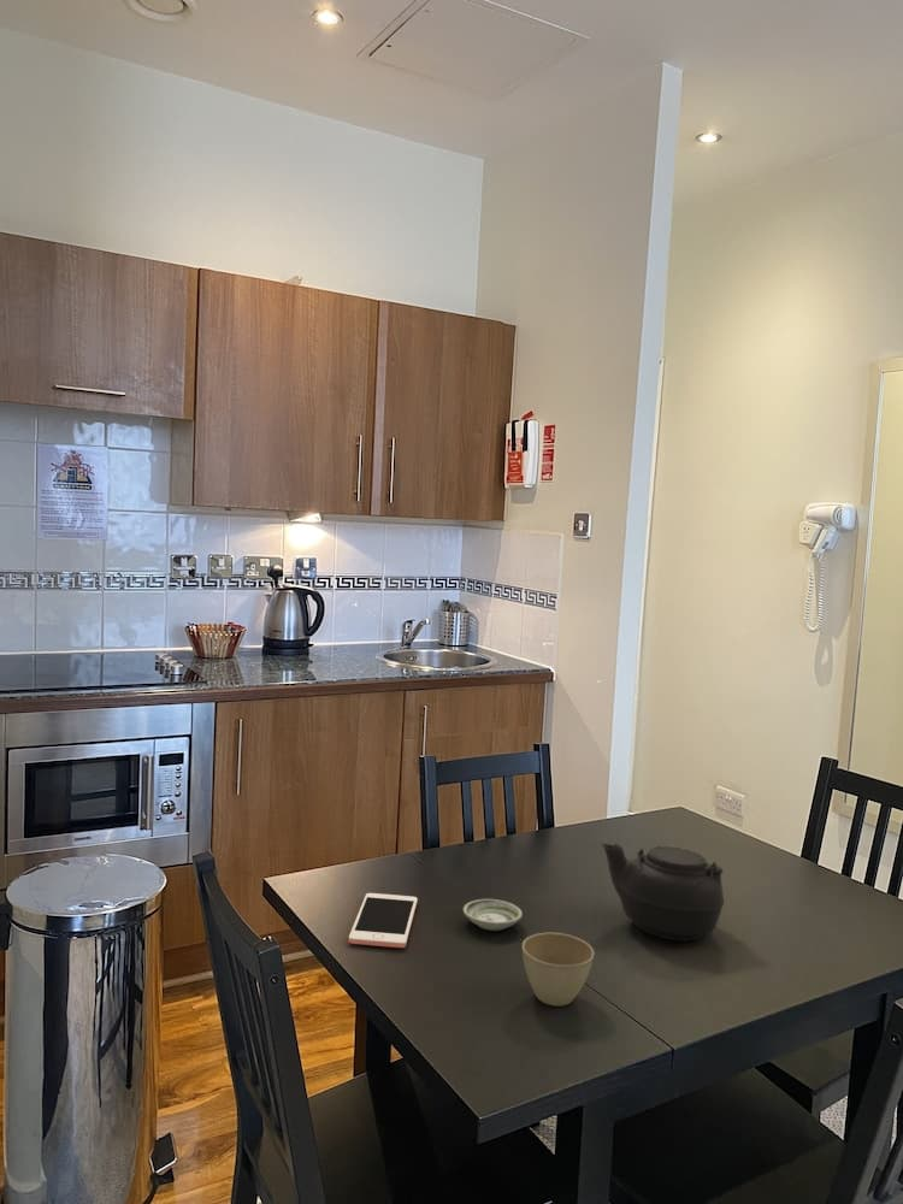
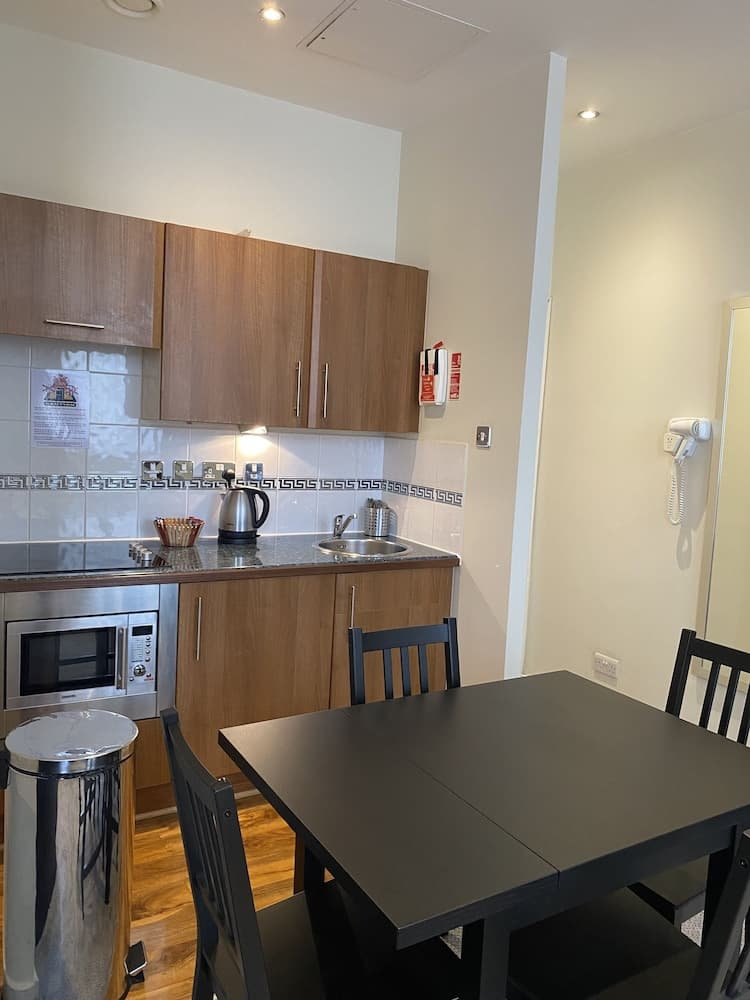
- flower pot [521,932,595,1008]
- teapot [601,842,725,943]
- saucer [462,898,524,932]
- cell phone [348,892,419,949]
